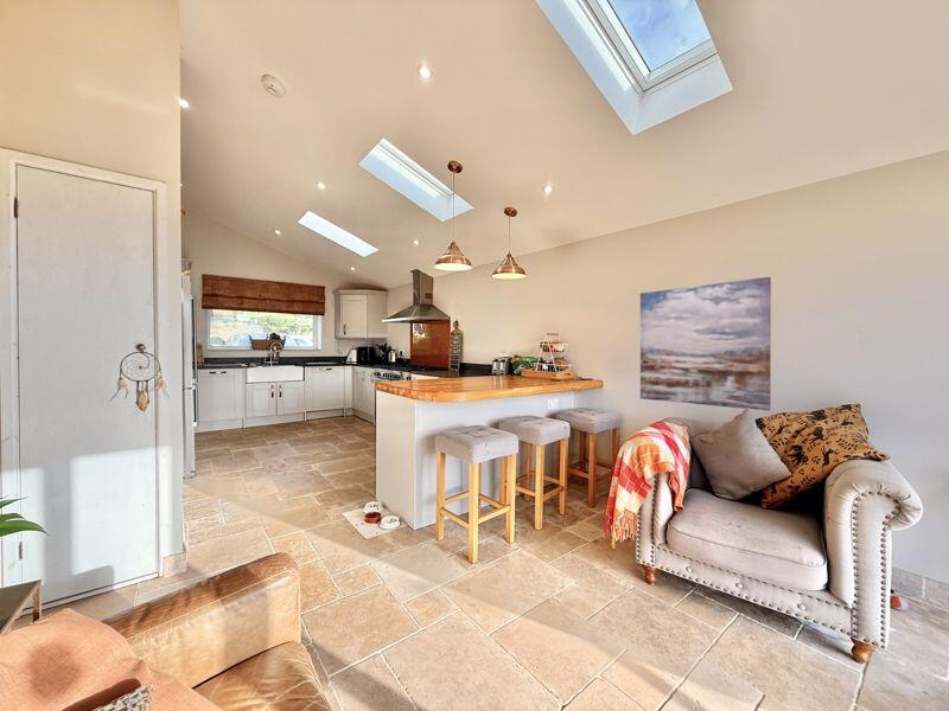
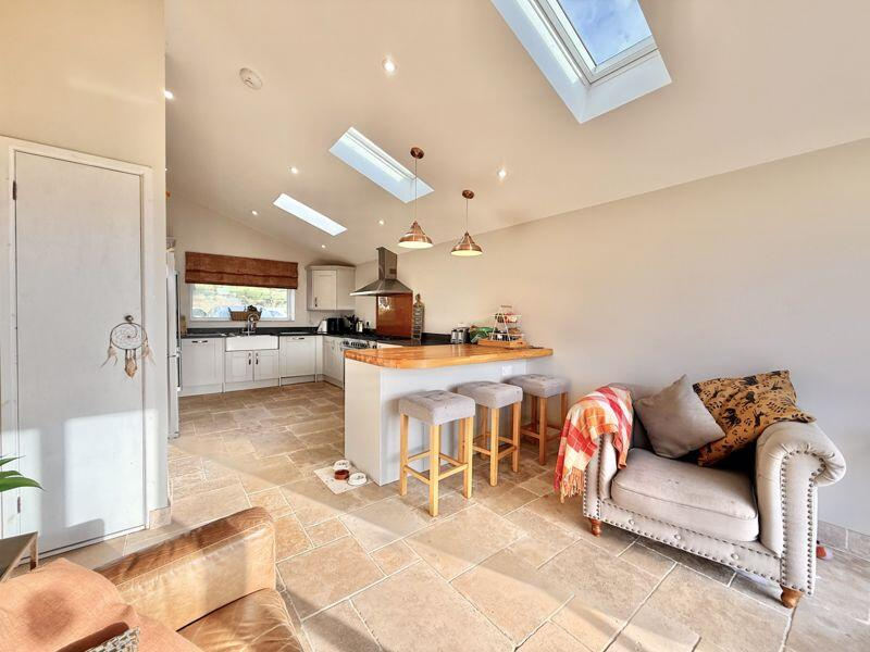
- wall art [639,276,772,411]
